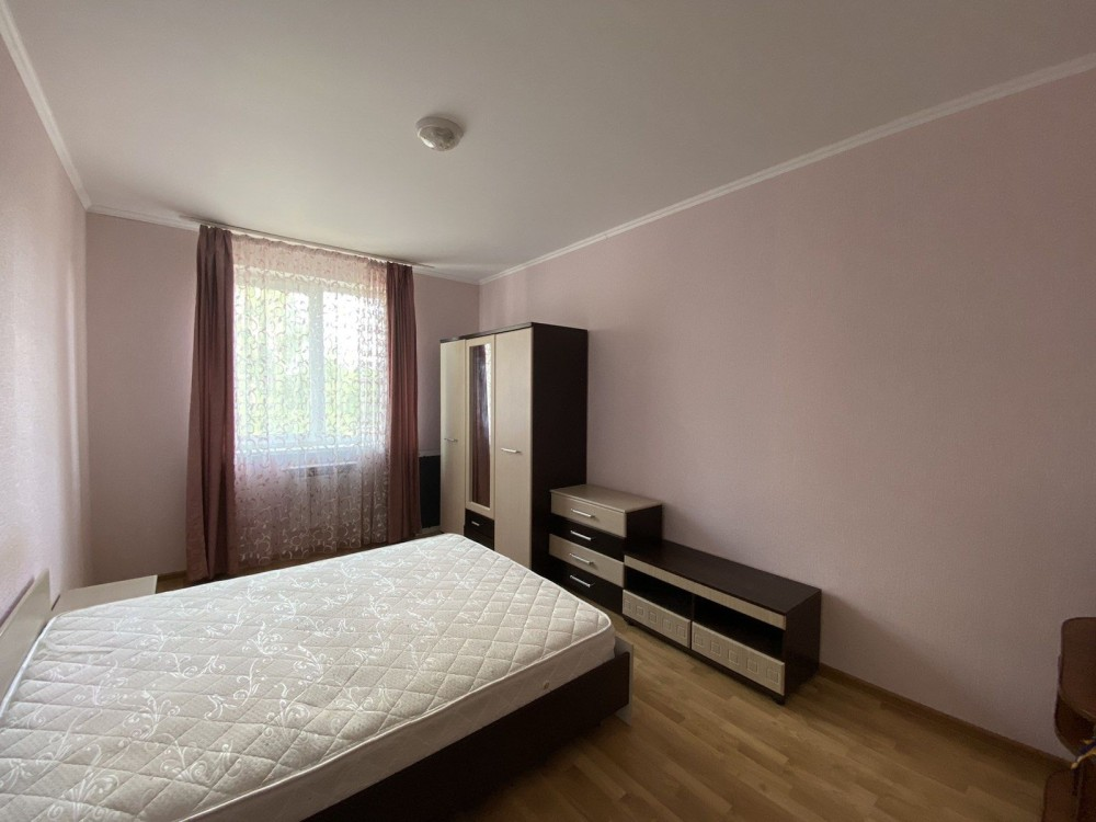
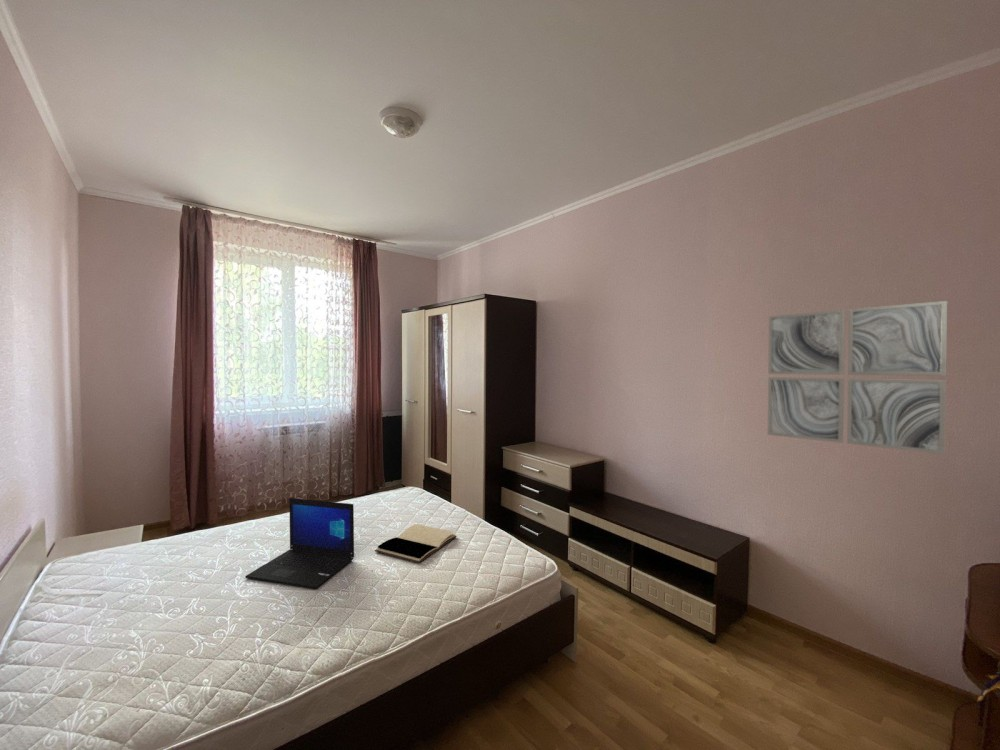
+ laptop [244,497,355,590]
+ book [374,523,458,564]
+ wall art [767,300,949,455]
